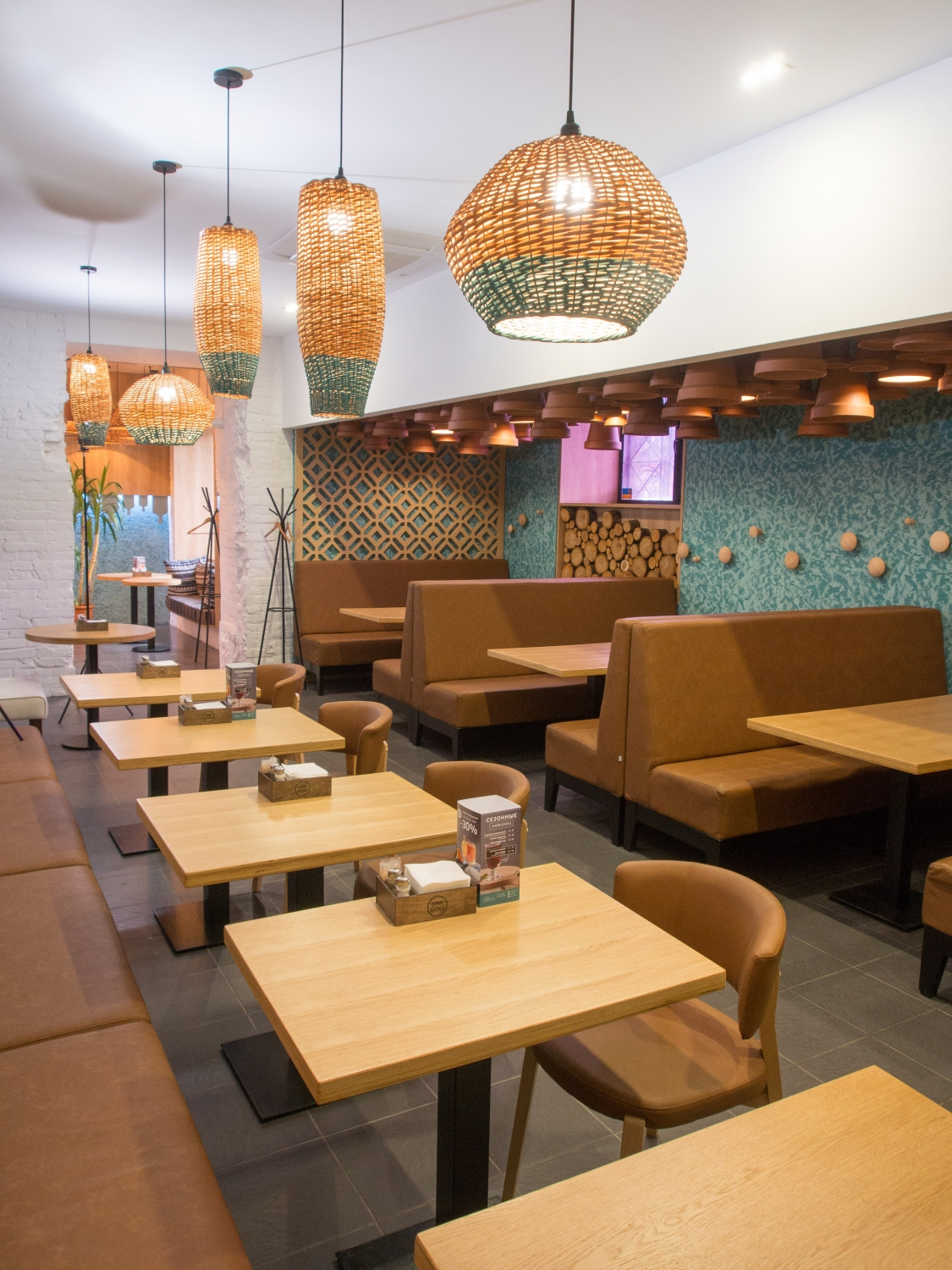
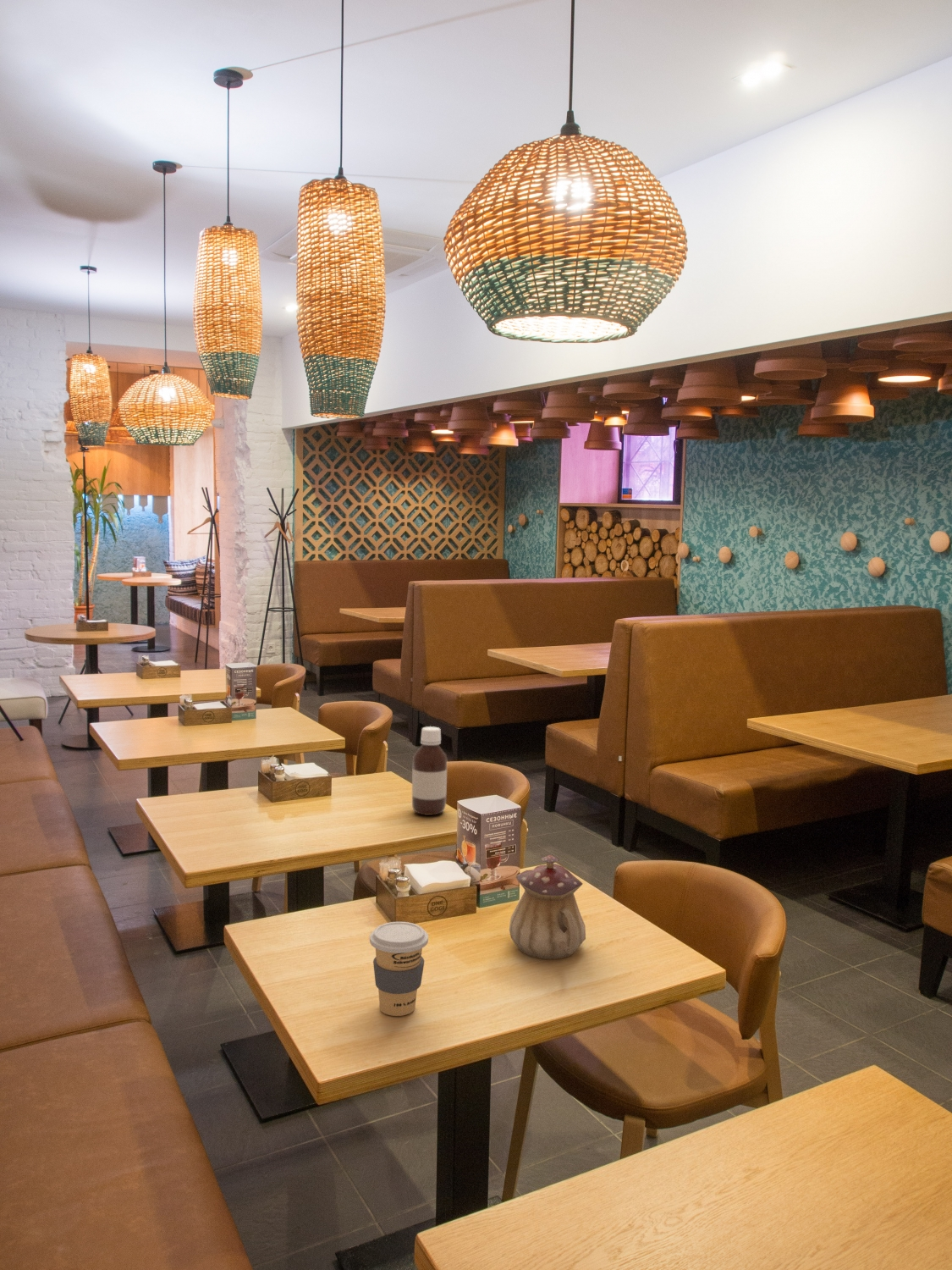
+ teapot [509,854,586,960]
+ bottle [411,726,448,816]
+ coffee cup [369,921,429,1017]
